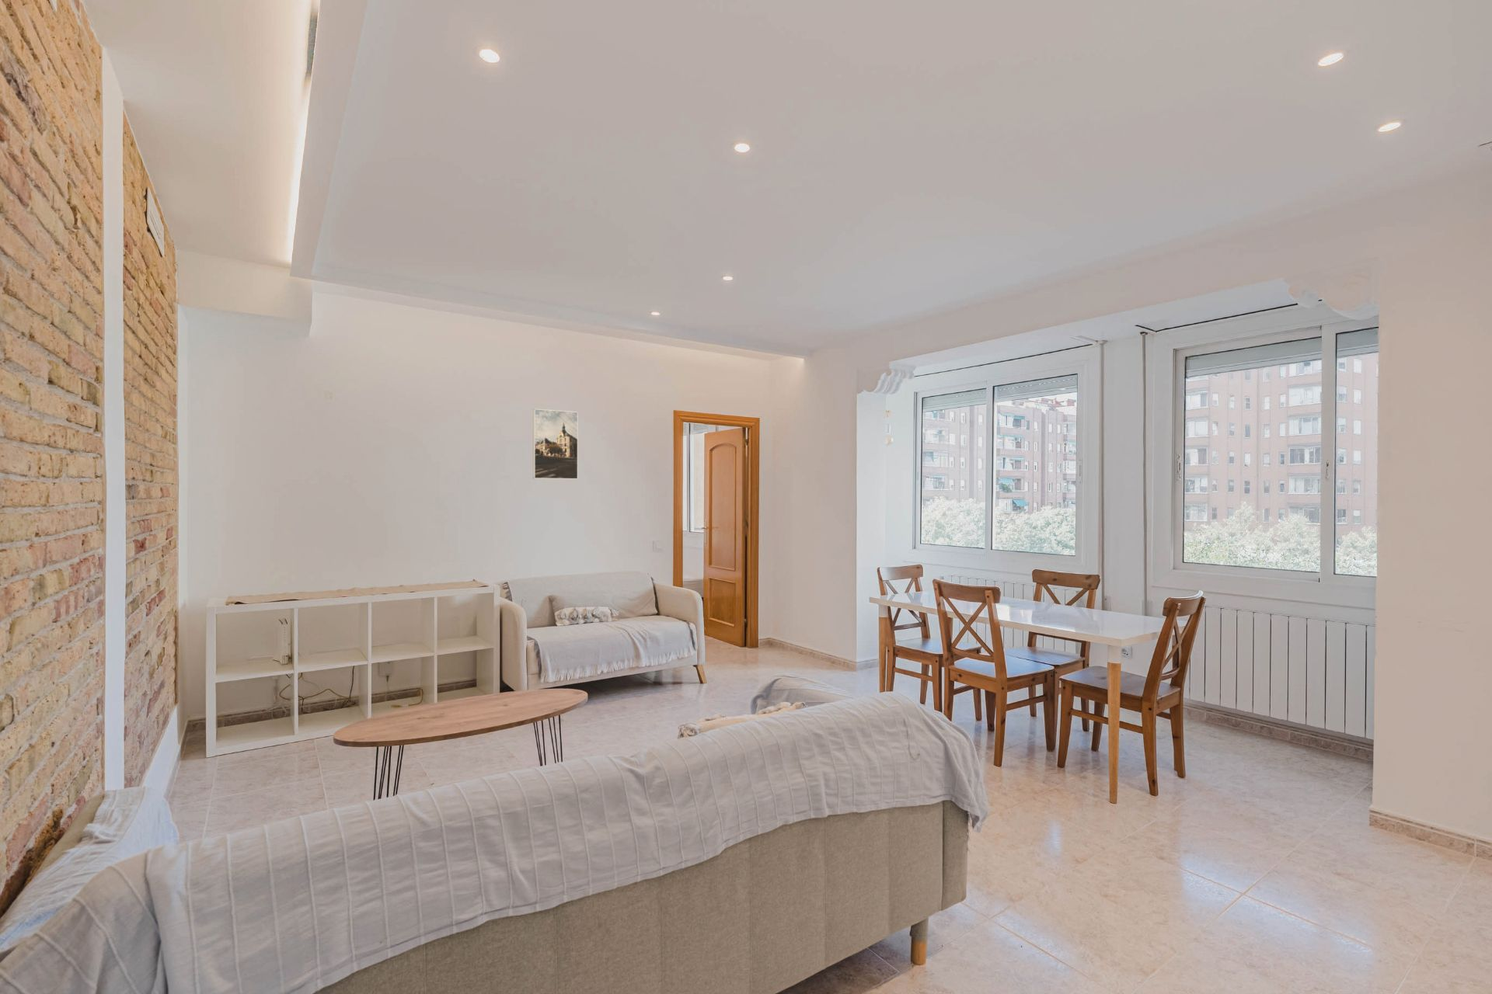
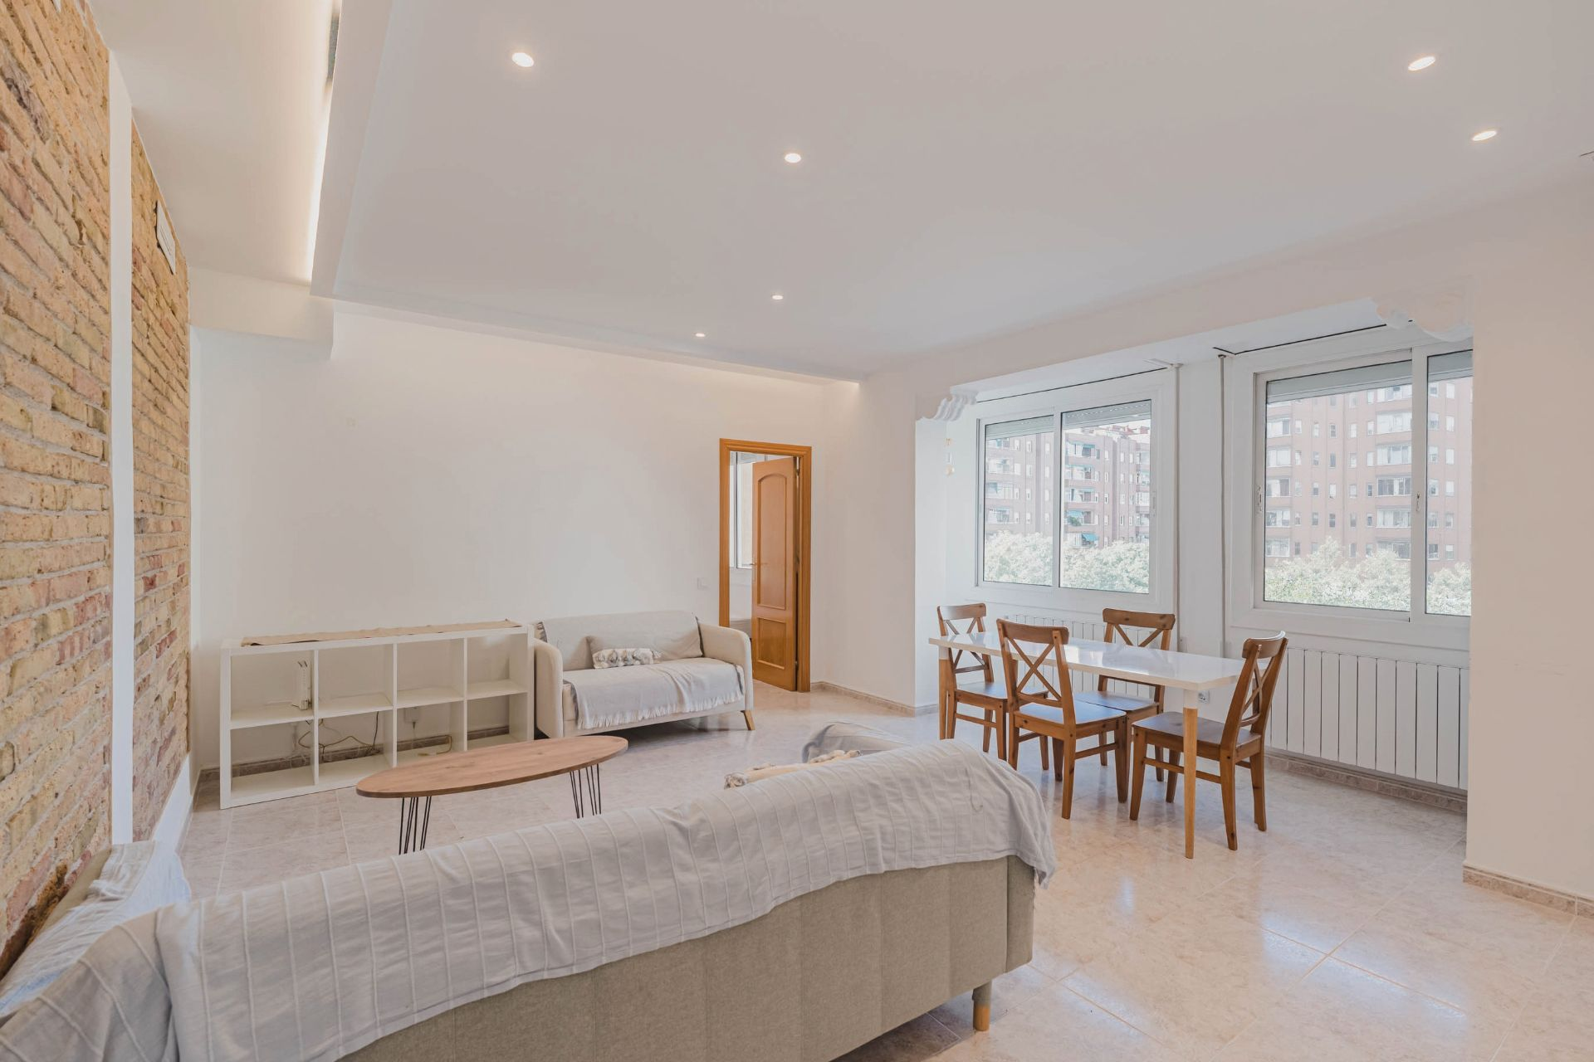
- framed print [532,408,578,480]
